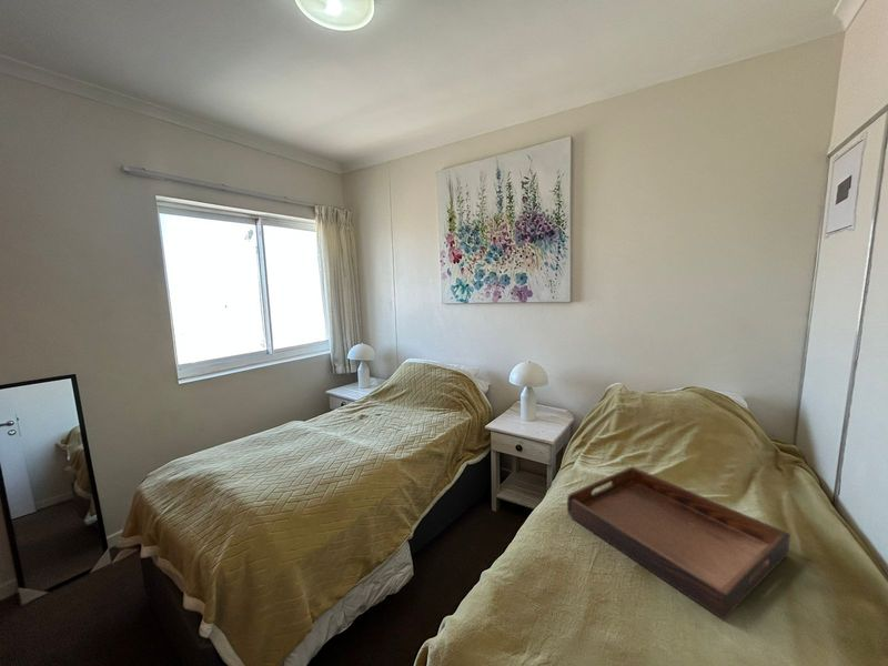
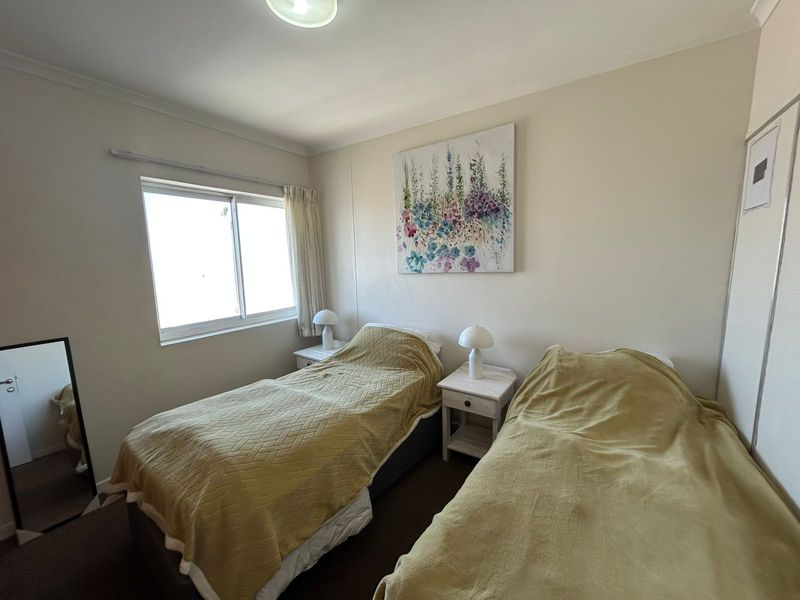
- serving tray [566,466,791,620]
